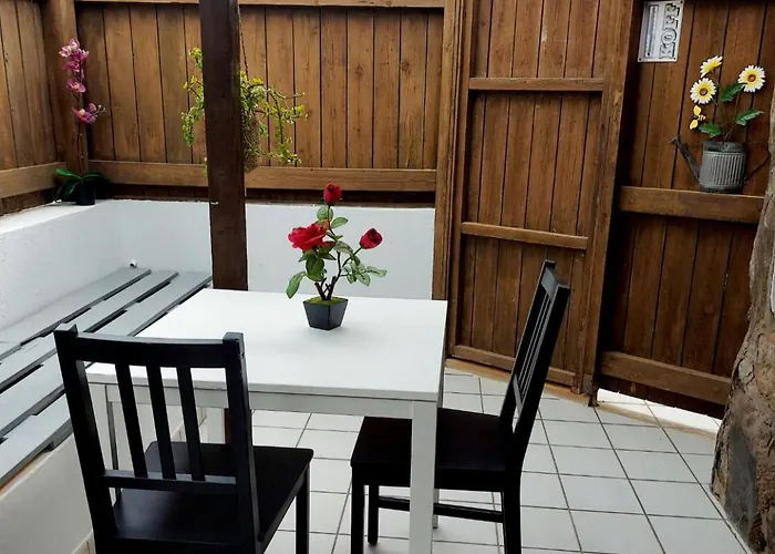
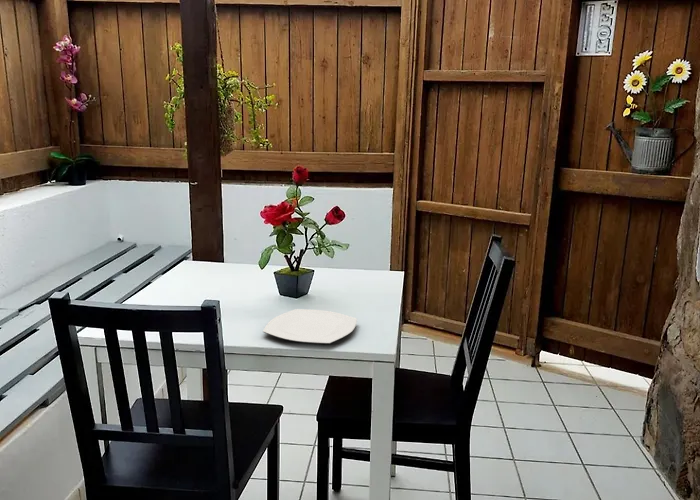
+ plate [262,308,358,345]
